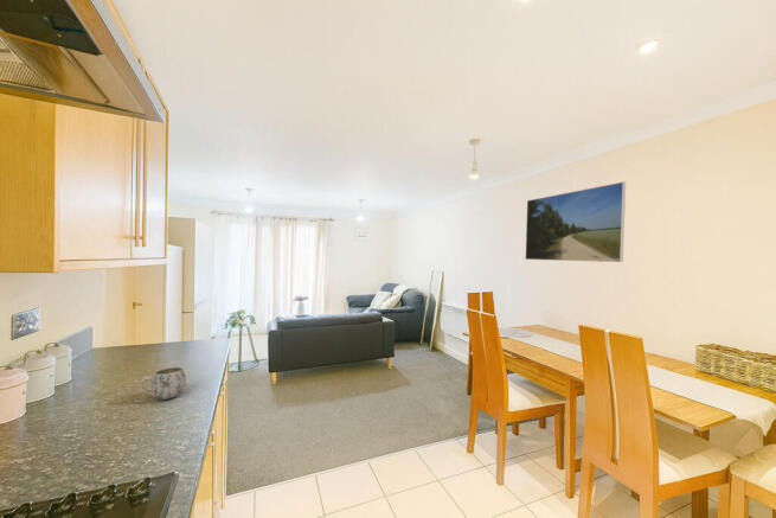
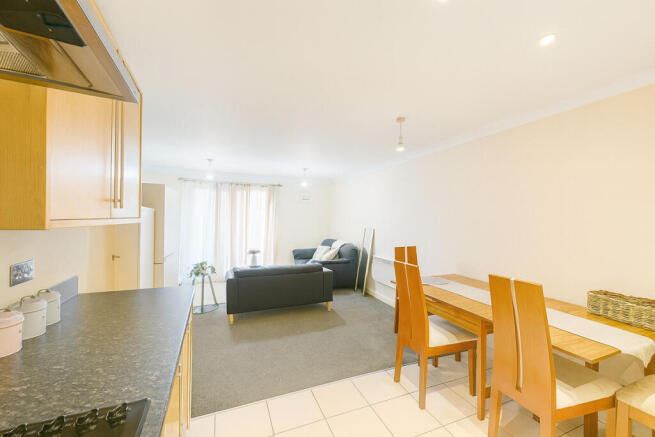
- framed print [524,180,627,263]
- mug [137,366,187,401]
